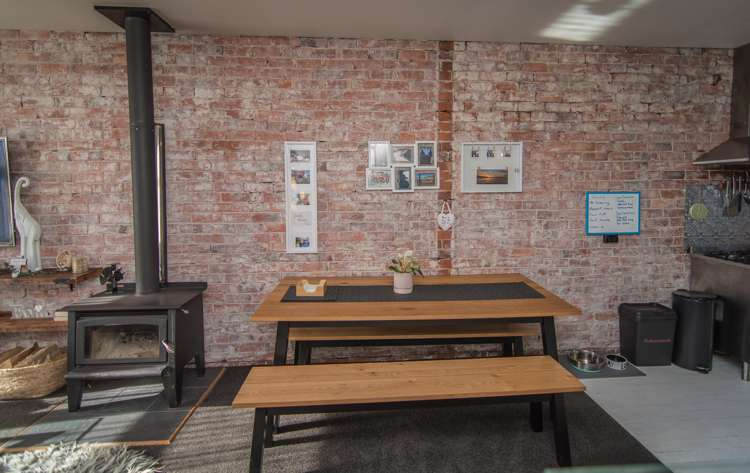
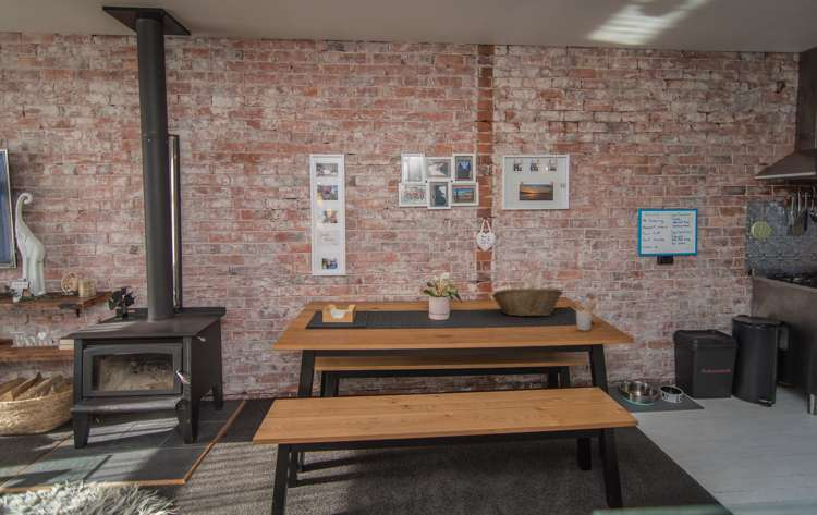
+ utensil holder [574,299,598,332]
+ fruit basket [490,287,563,318]
